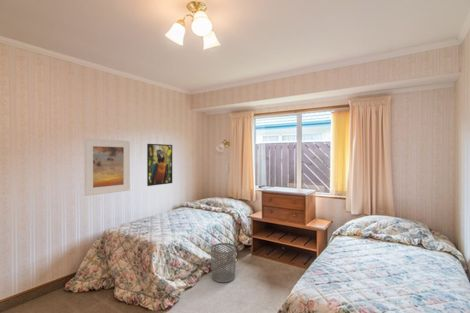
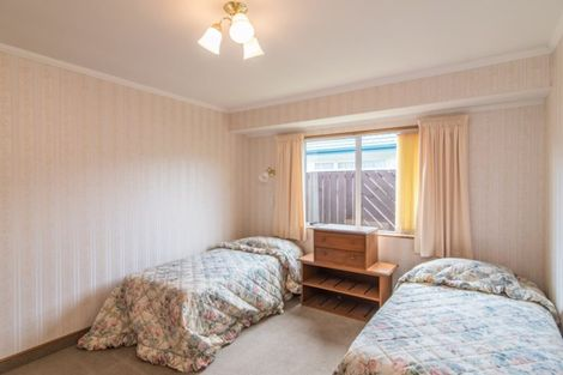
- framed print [84,138,131,197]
- waste bin [210,242,237,283]
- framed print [146,143,173,187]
